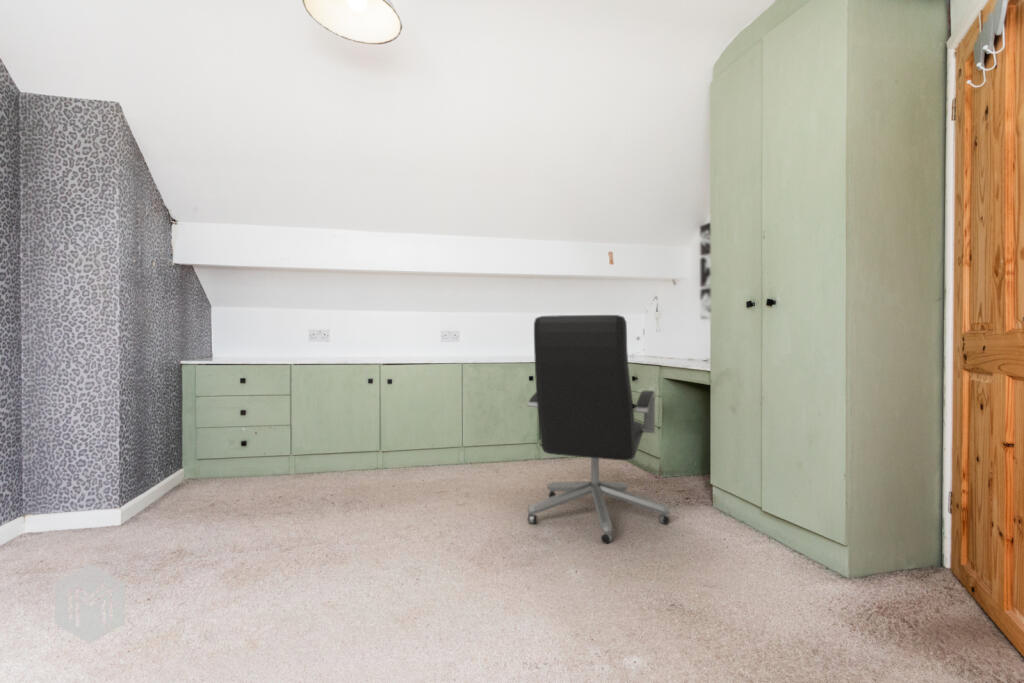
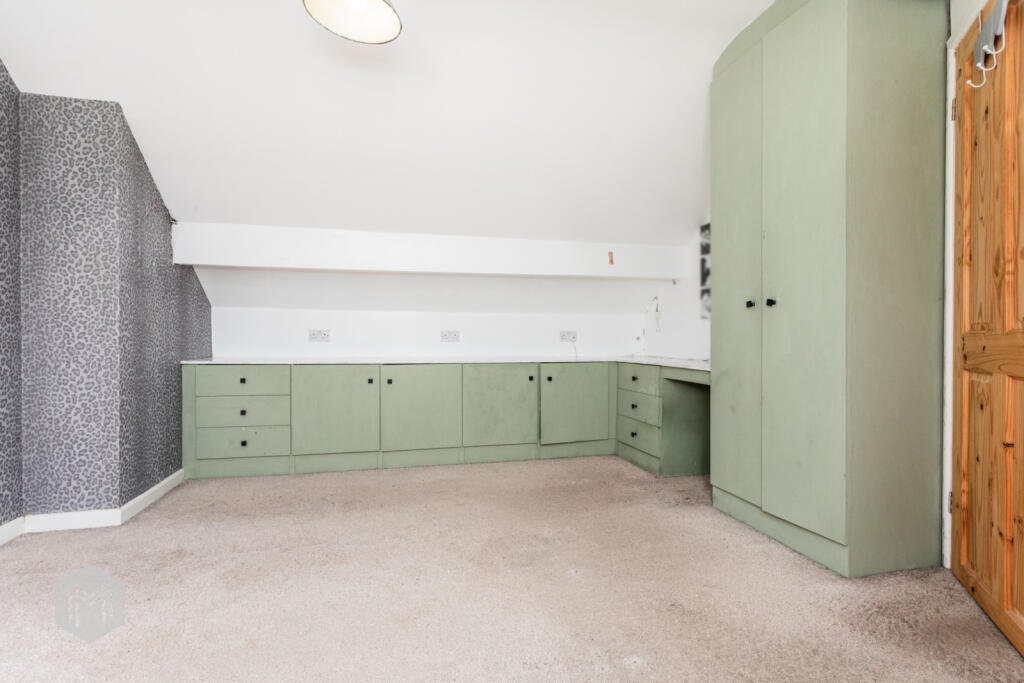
- office chair [526,314,671,545]
